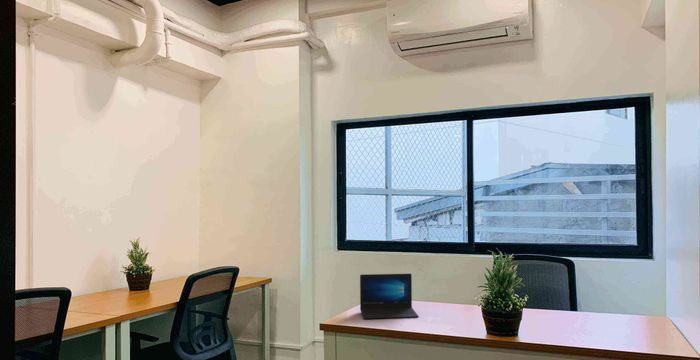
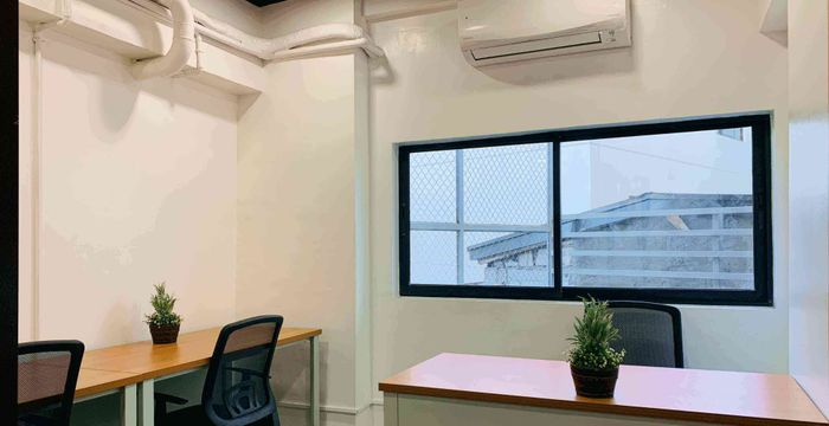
- laptop [359,273,419,320]
